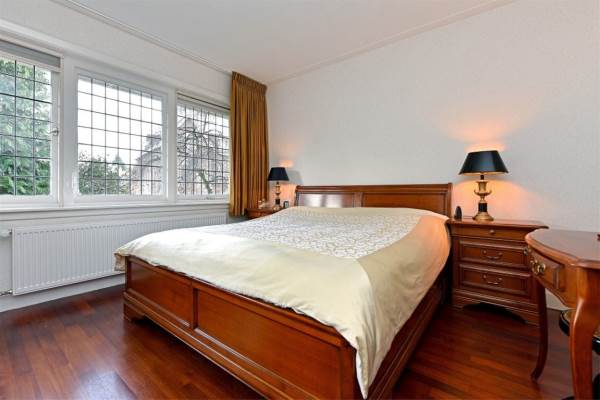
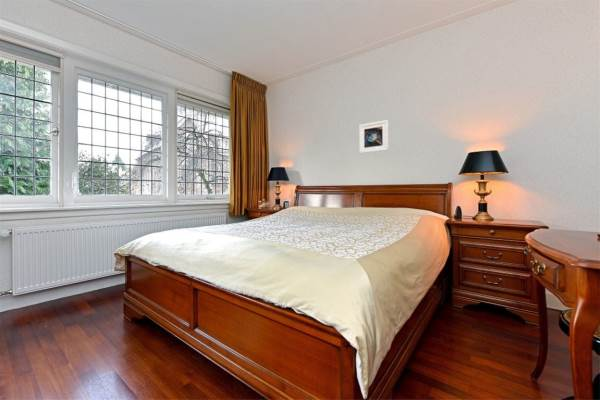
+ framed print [359,119,389,154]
